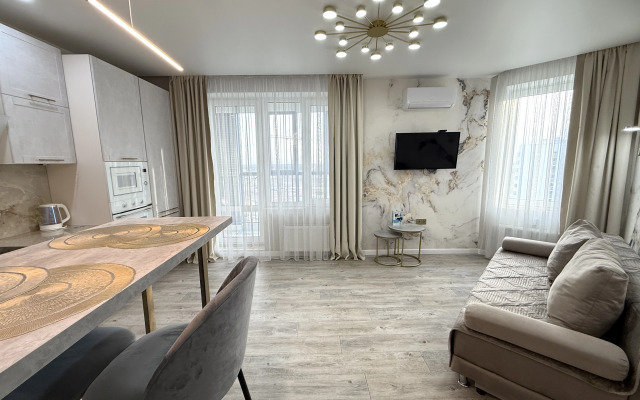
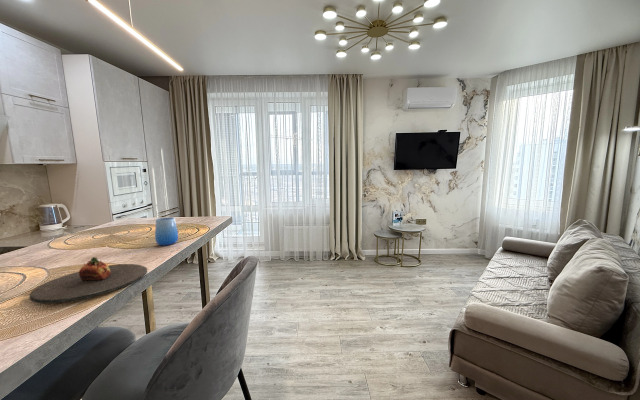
+ cup [154,216,179,246]
+ plate [29,256,148,305]
